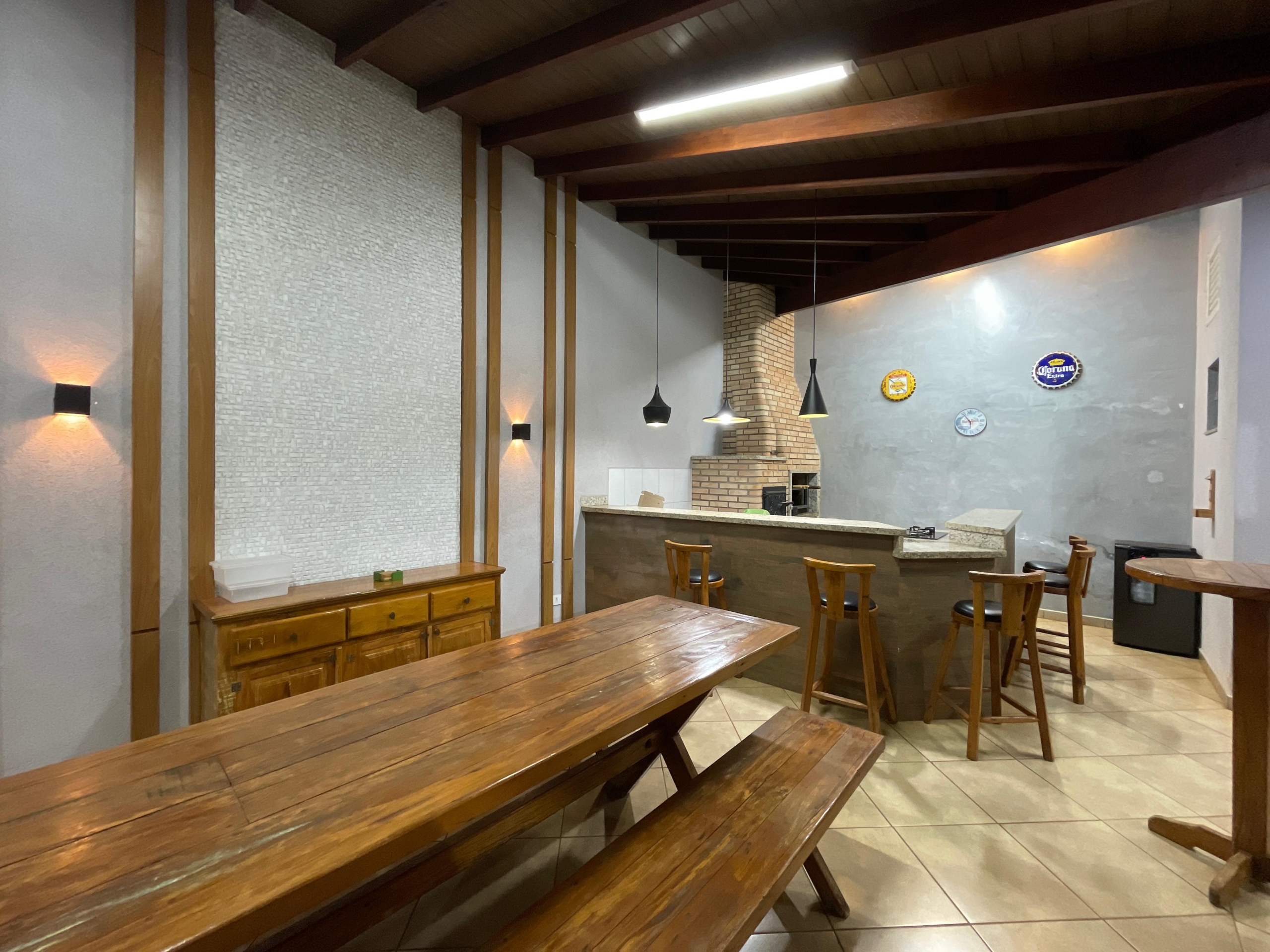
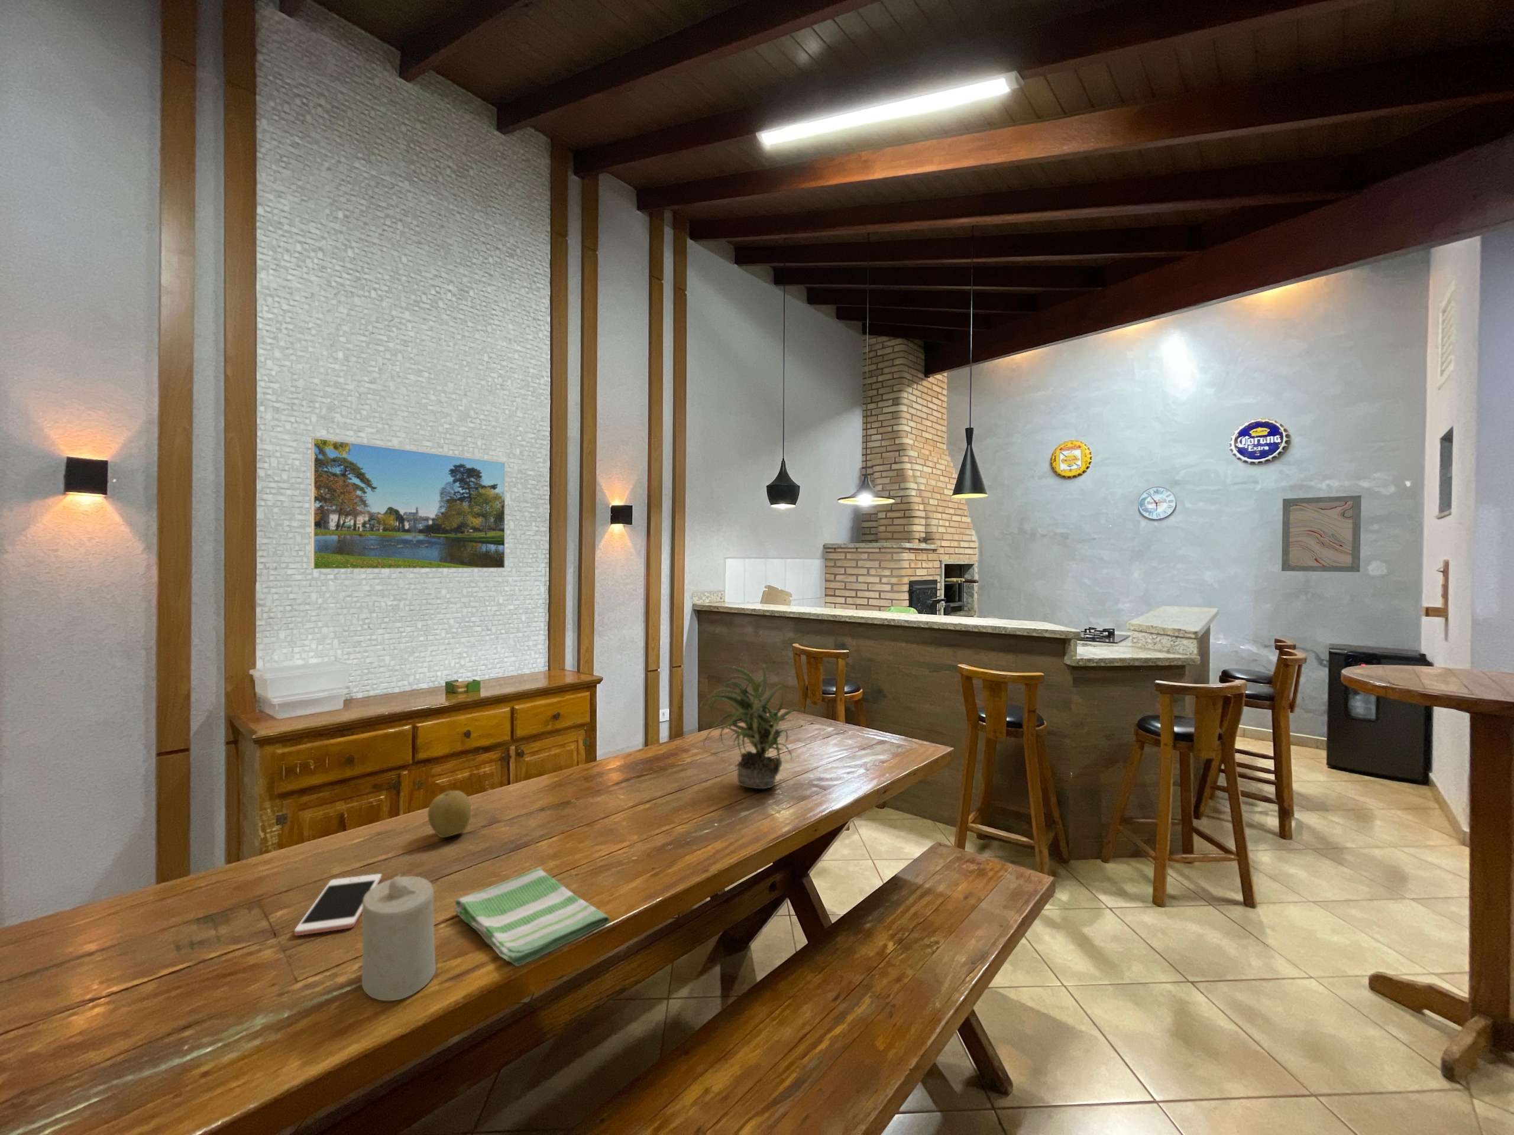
+ wall art [1282,495,1363,572]
+ potted plant [699,664,807,789]
+ dish towel [453,867,610,967]
+ fruit [427,789,472,838]
+ cell phone [294,873,381,936]
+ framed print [310,436,507,570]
+ candle [361,873,436,1001]
